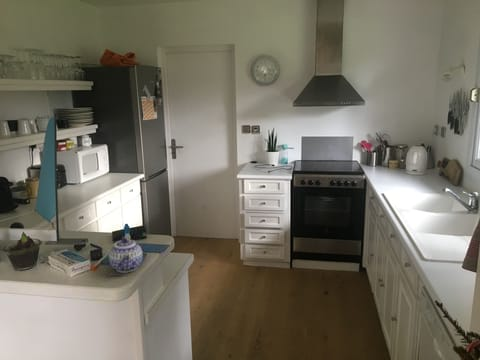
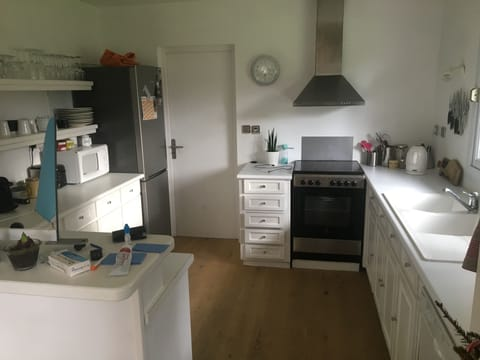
- teapot [108,236,144,273]
